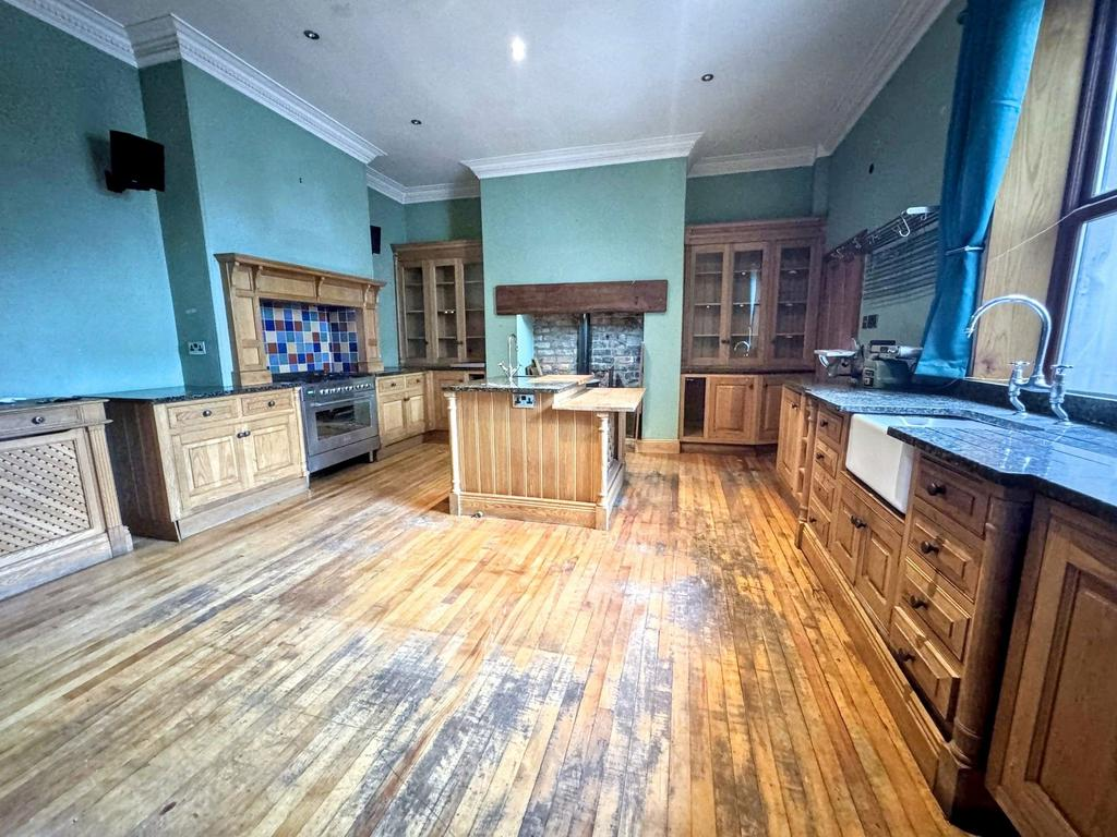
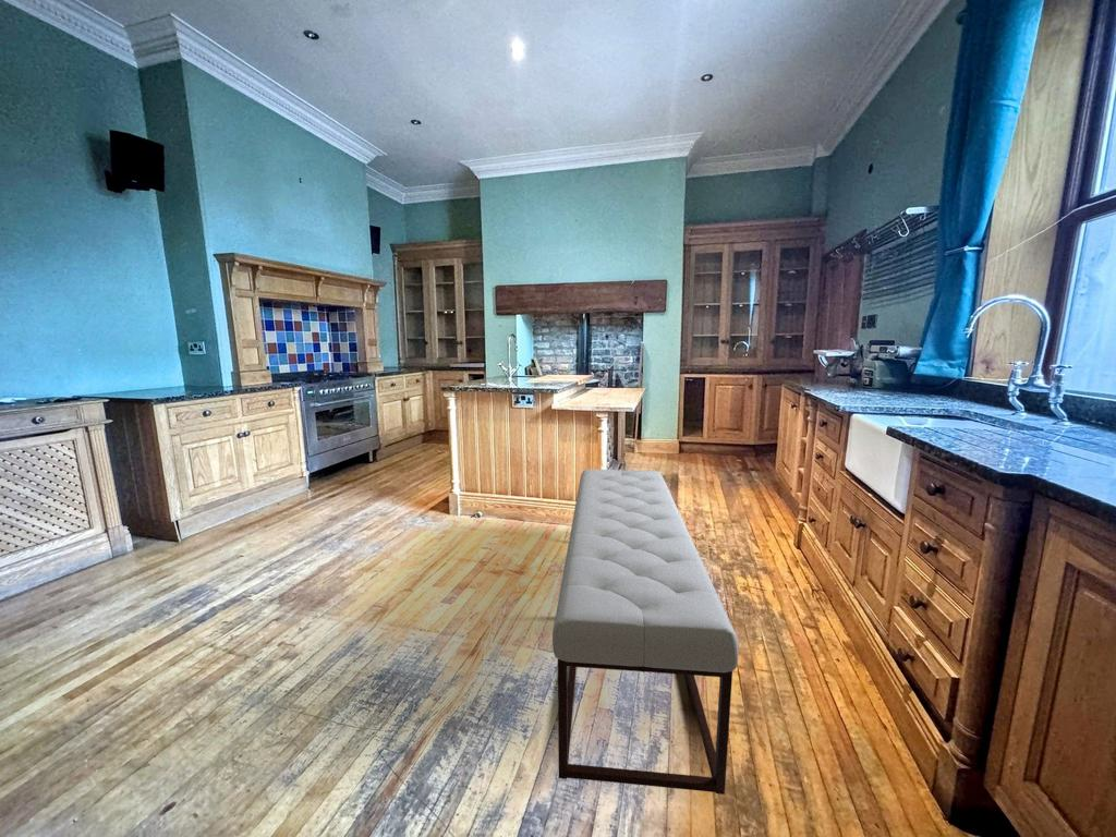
+ bench [551,469,740,796]
